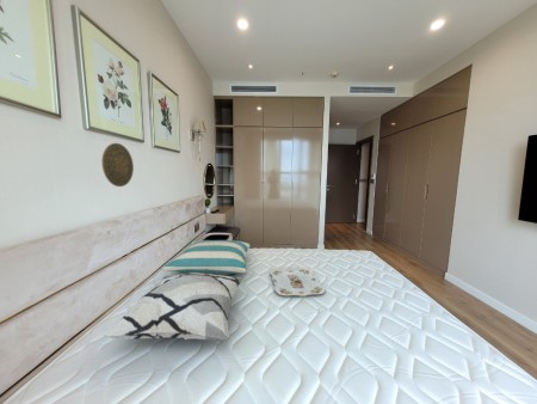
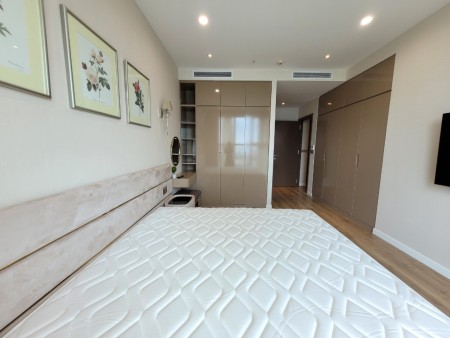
- decorative pillow [103,273,245,342]
- pillow [161,239,252,276]
- decorative plate [101,142,135,188]
- serving tray [268,265,327,298]
